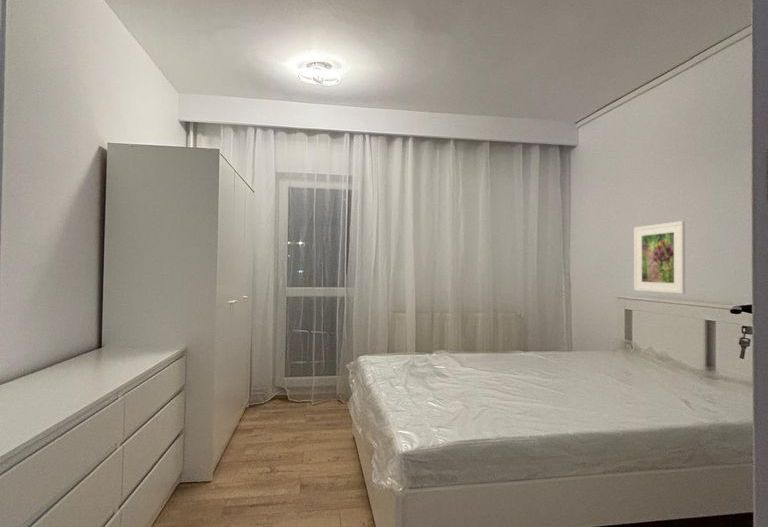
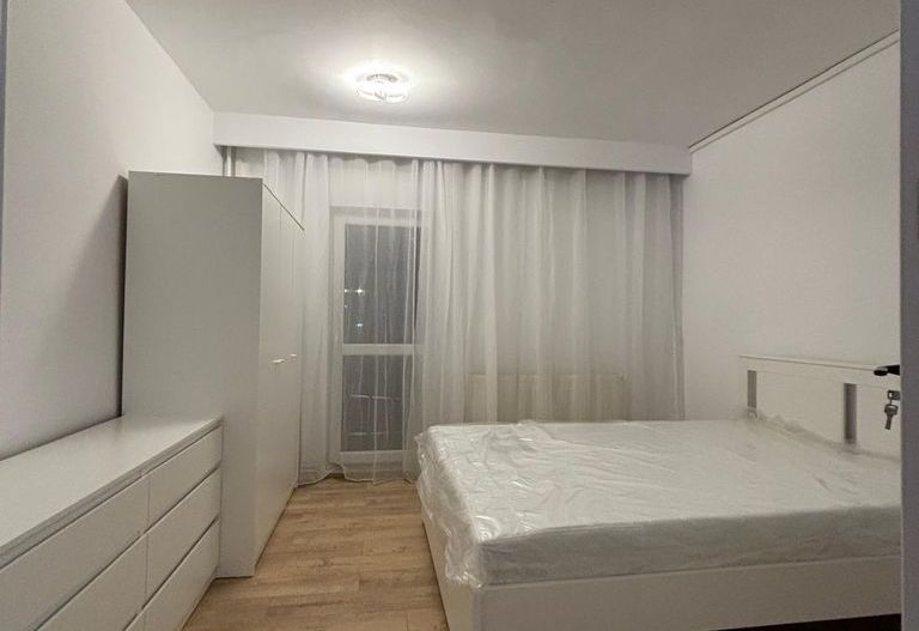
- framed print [633,220,686,295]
